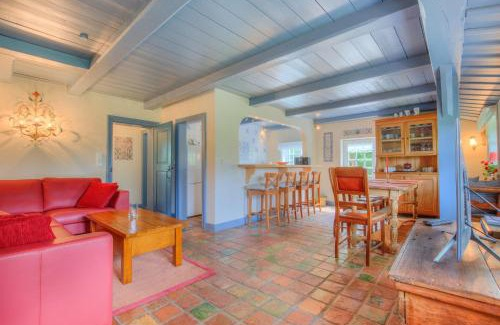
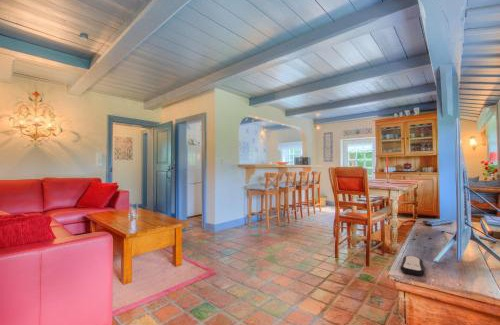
+ remote control [399,255,425,277]
